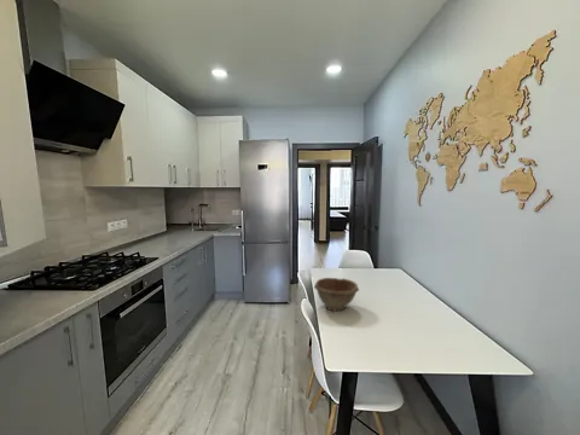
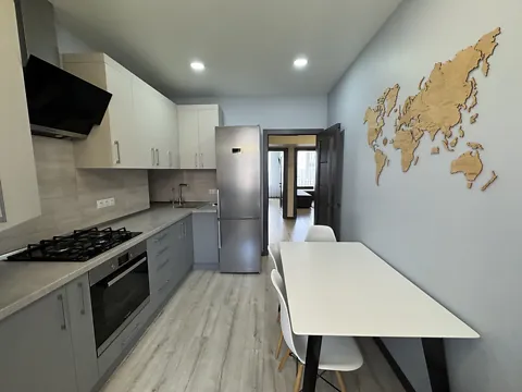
- bowl [313,277,360,312]
